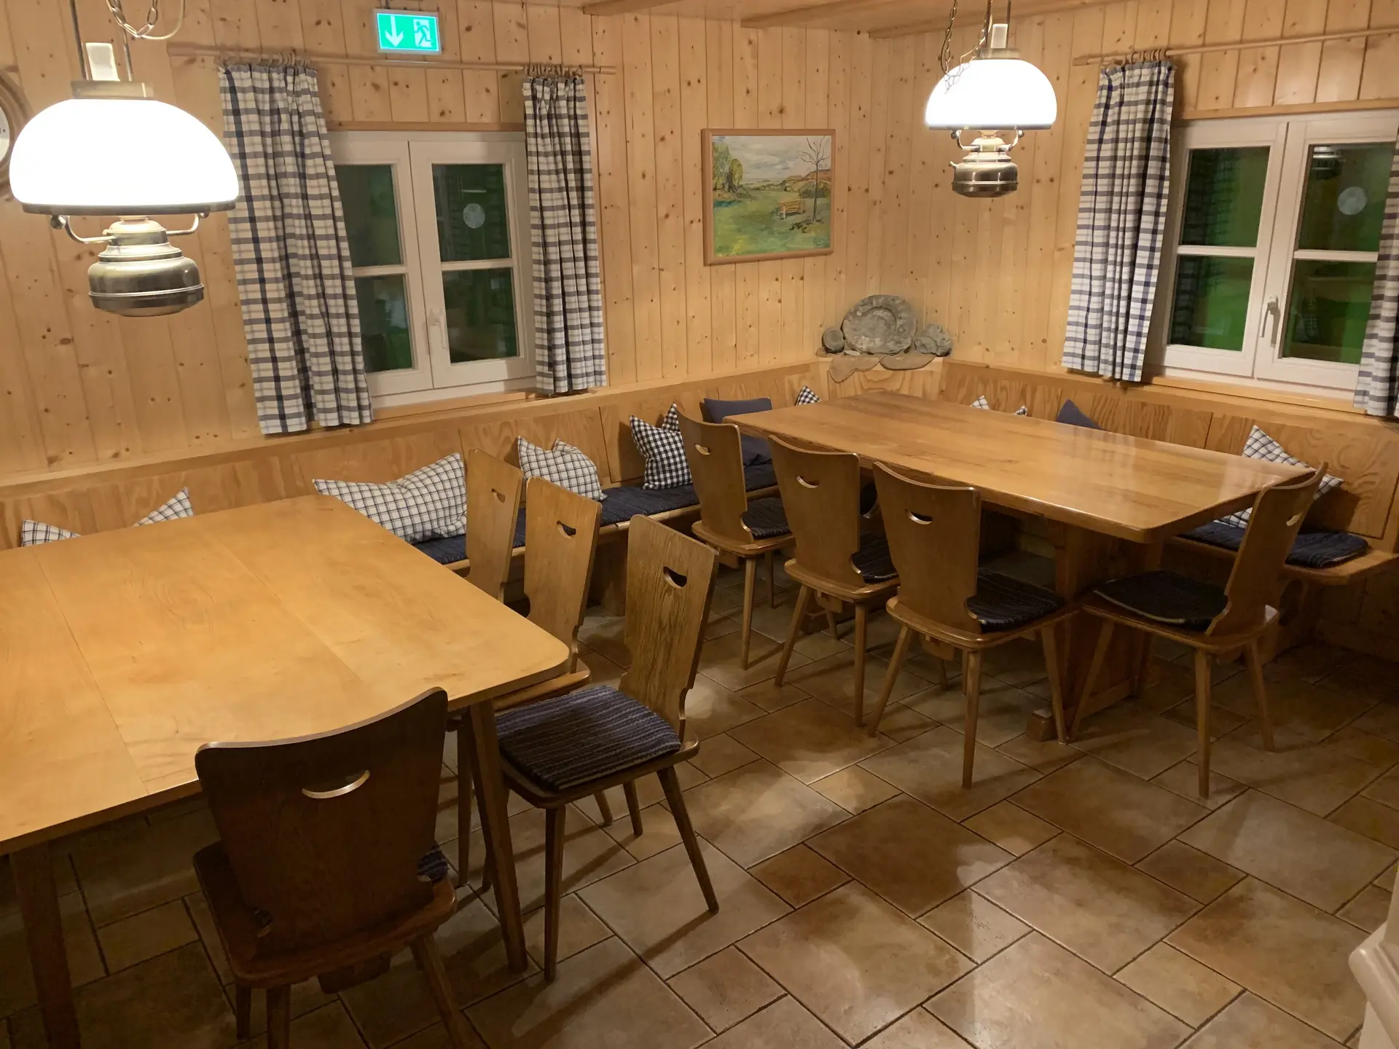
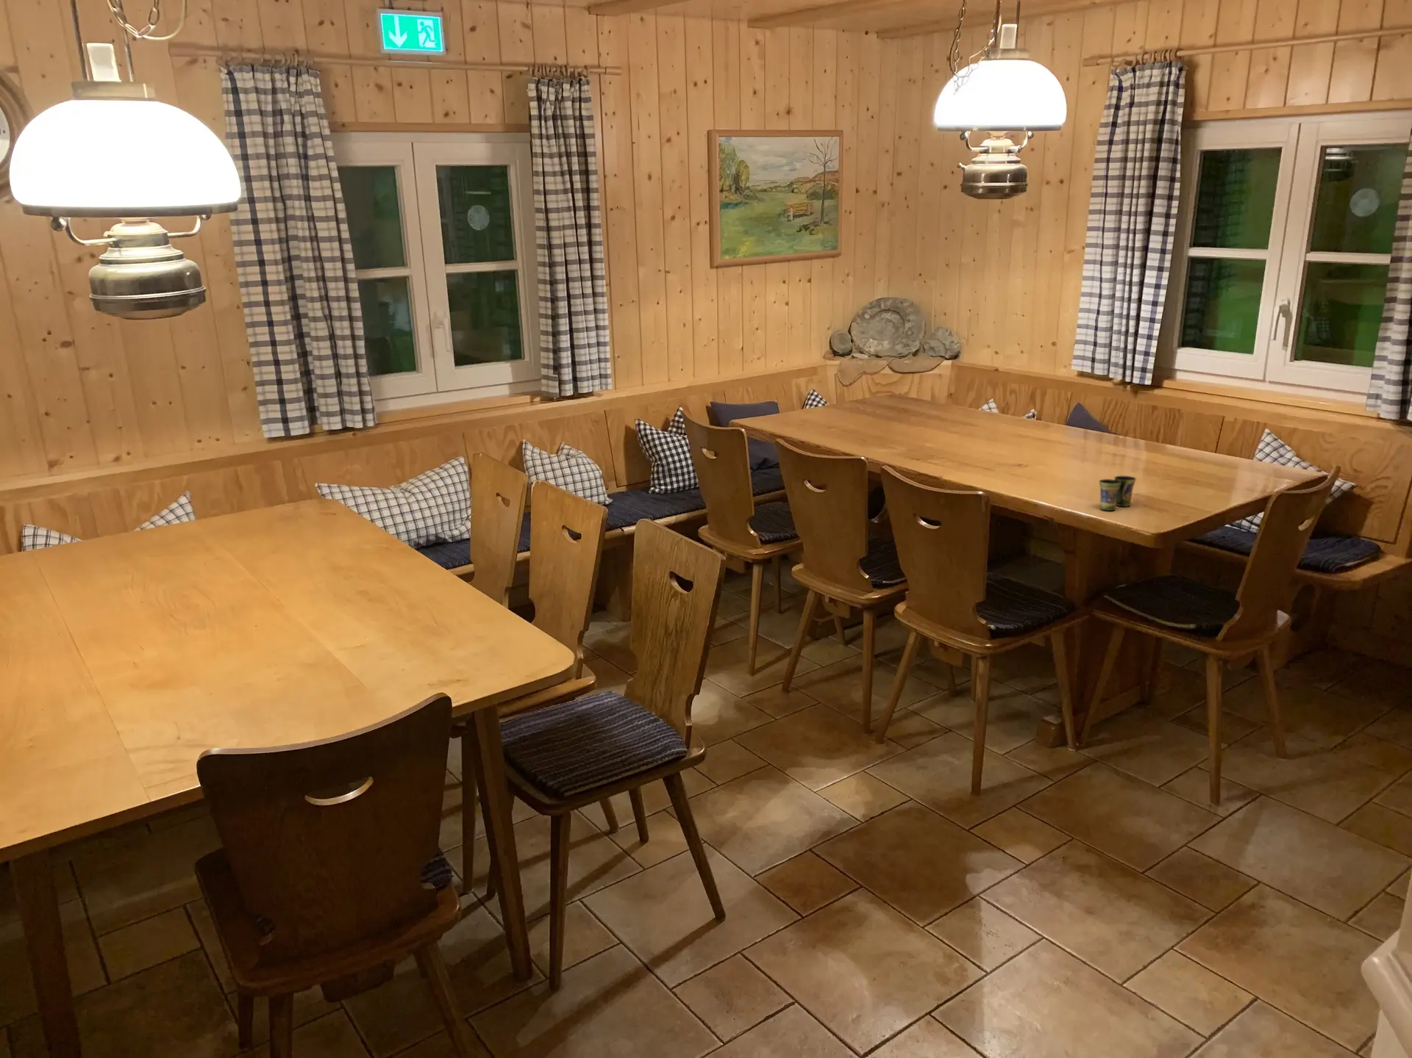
+ cup [1098,476,1137,511]
